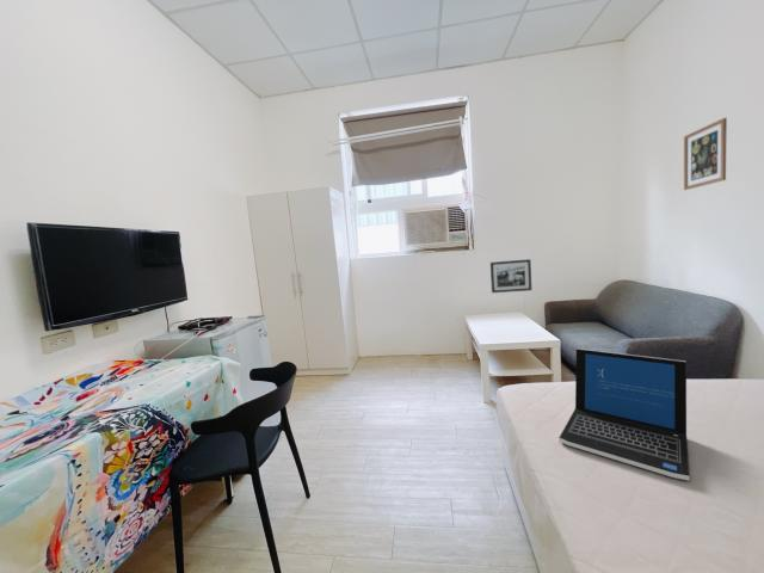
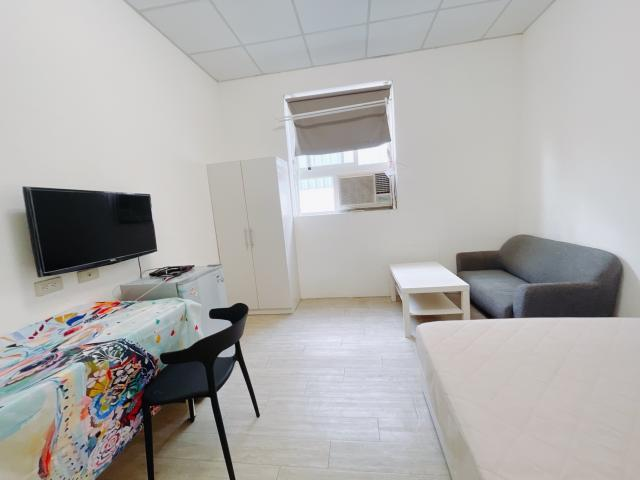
- wall art [683,117,728,191]
- laptop [557,347,691,481]
- picture frame [489,258,532,294]
